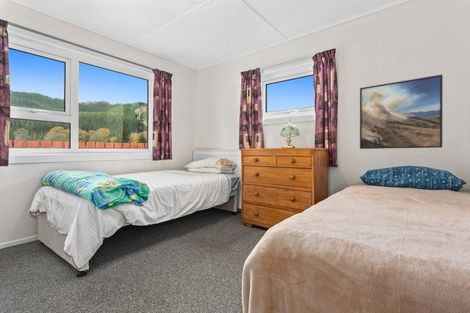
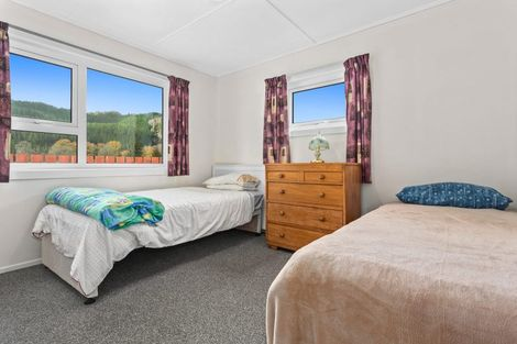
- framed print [359,74,444,150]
